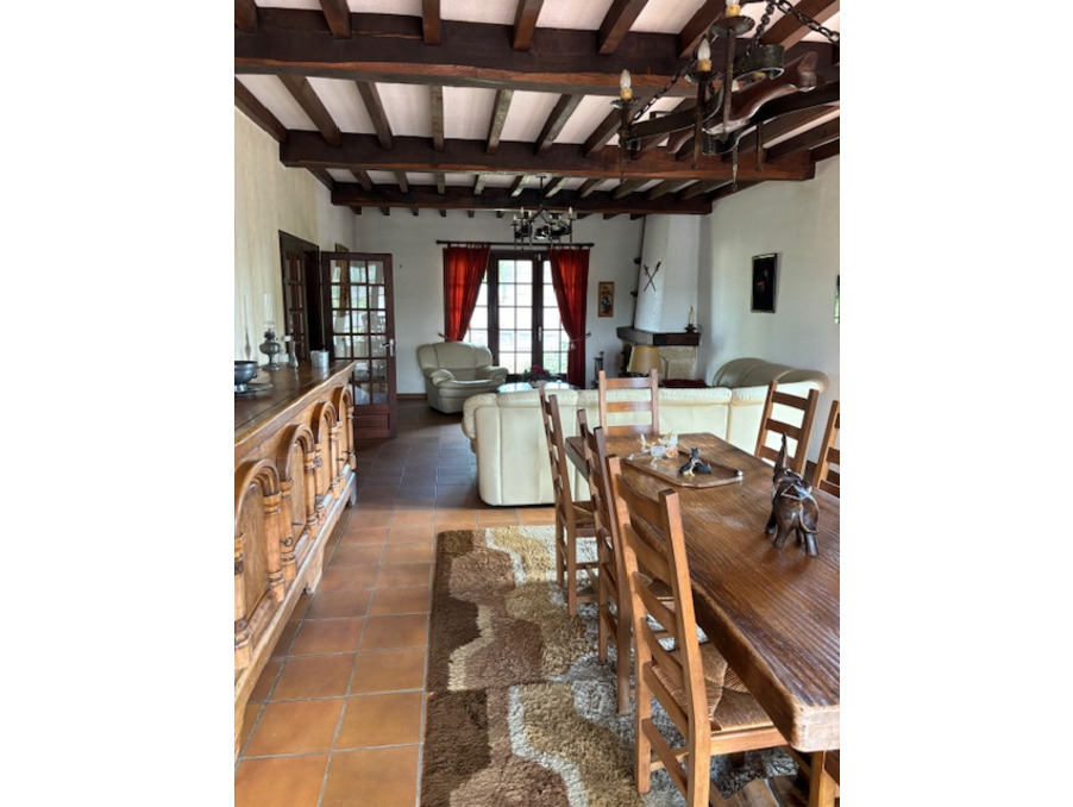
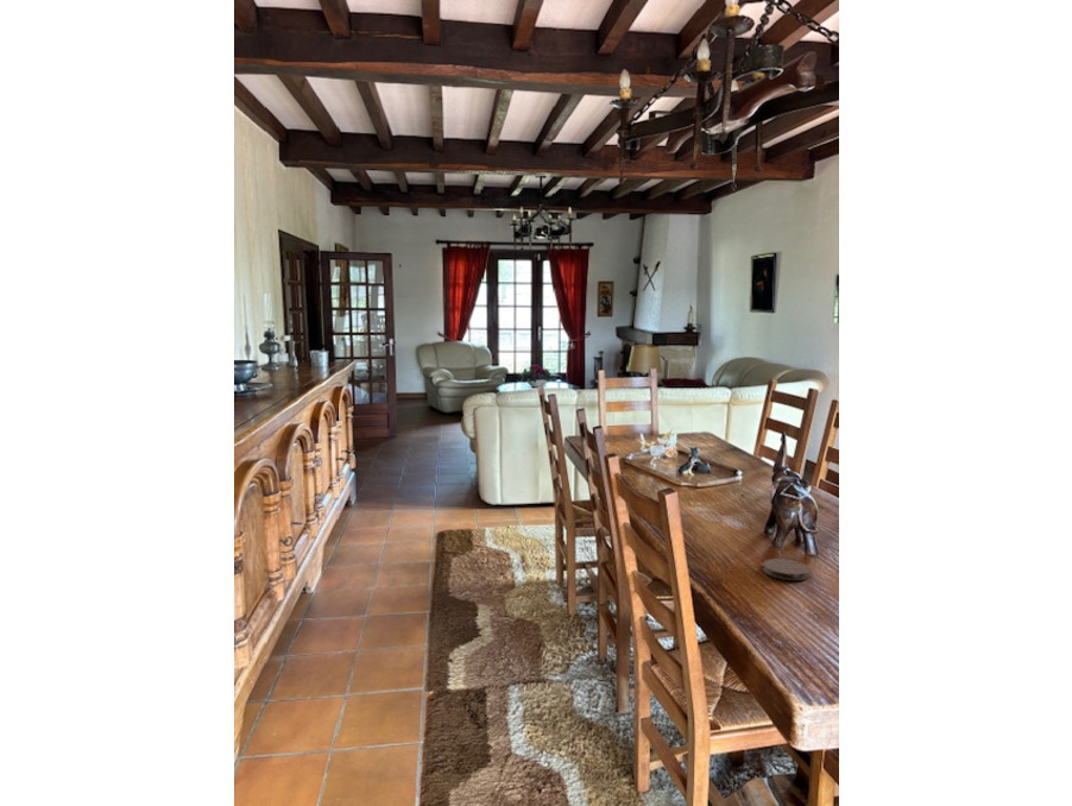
+ coaster [762,558,812,581]
